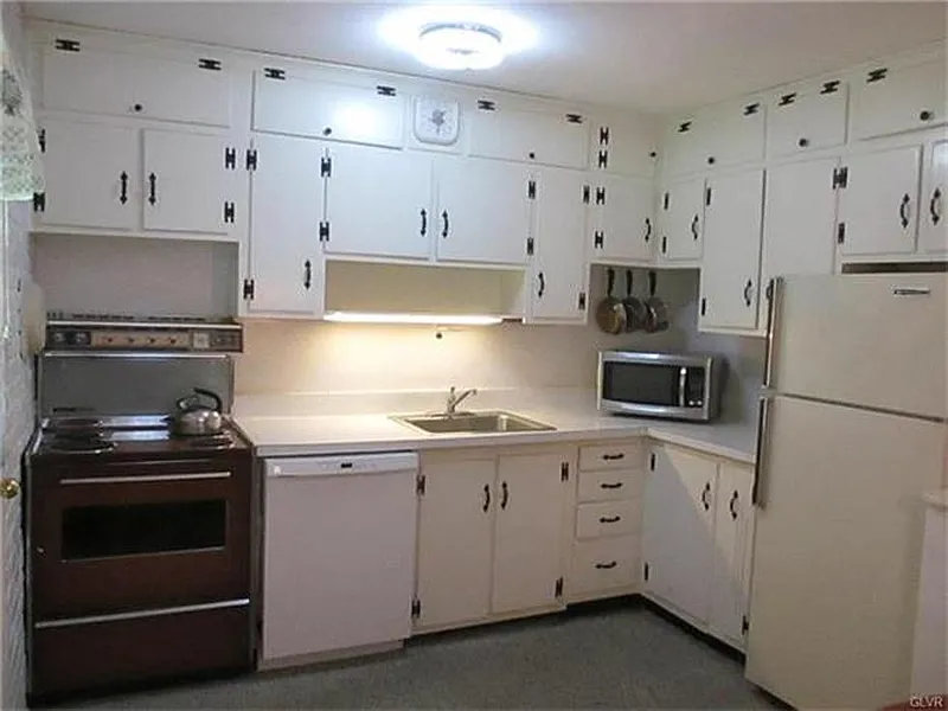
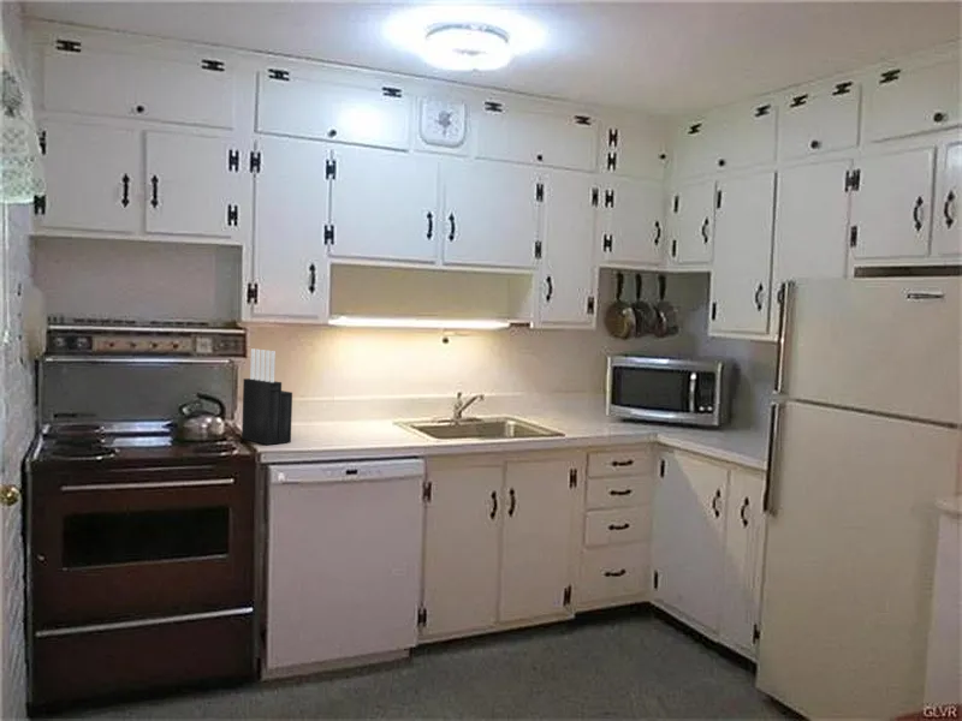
+ knife block [240,347,293,446]
